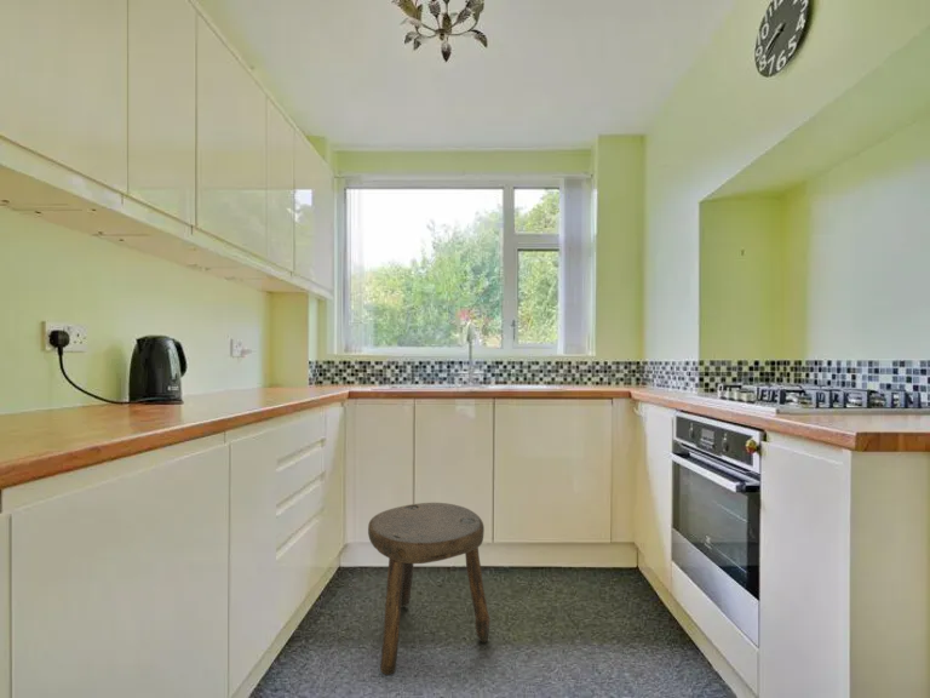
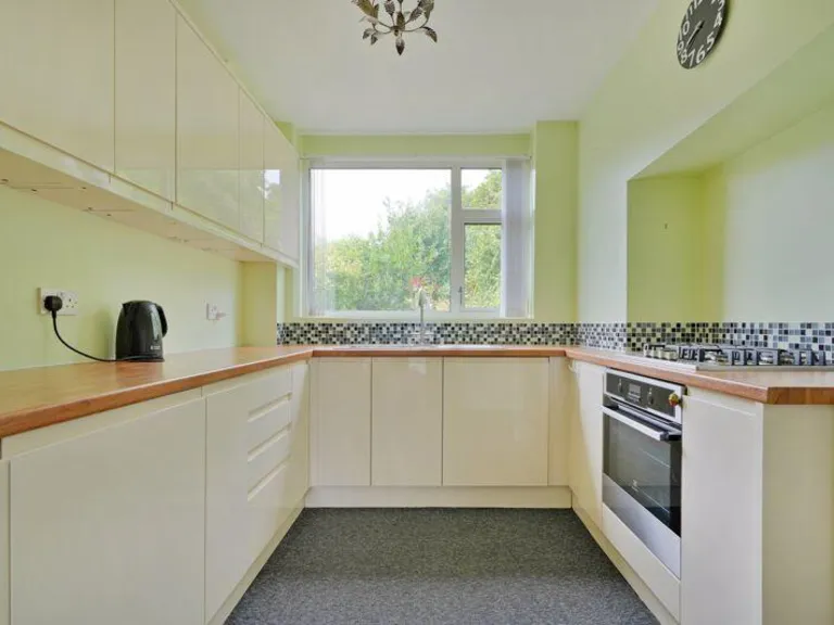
- stool [367,502,492,676]
